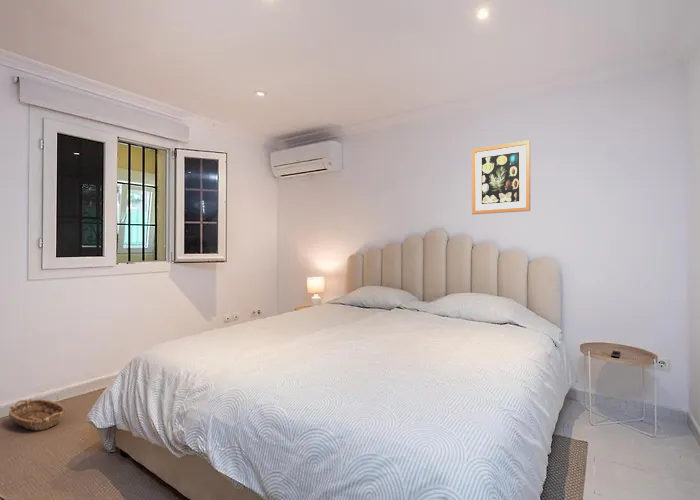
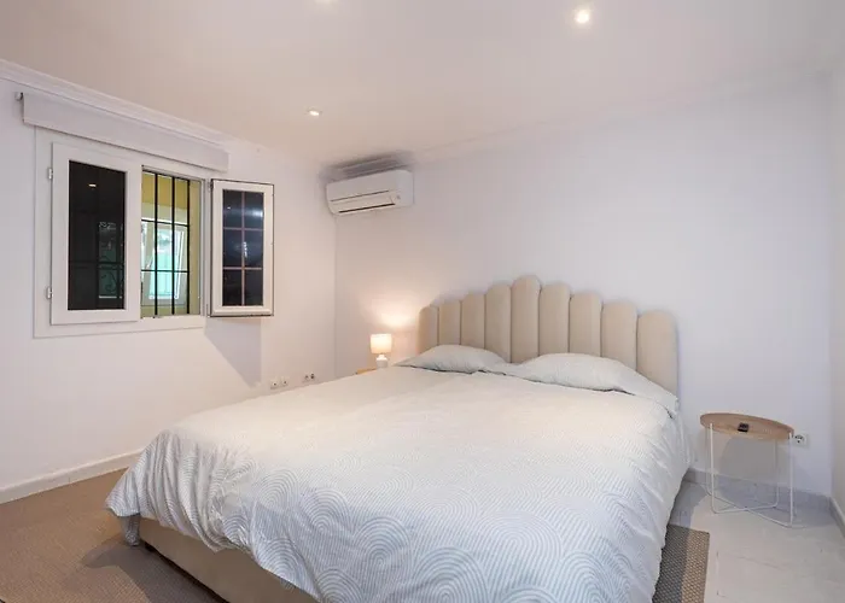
- basket [8,398,66,431]
- wall art [471,139,531,215]
